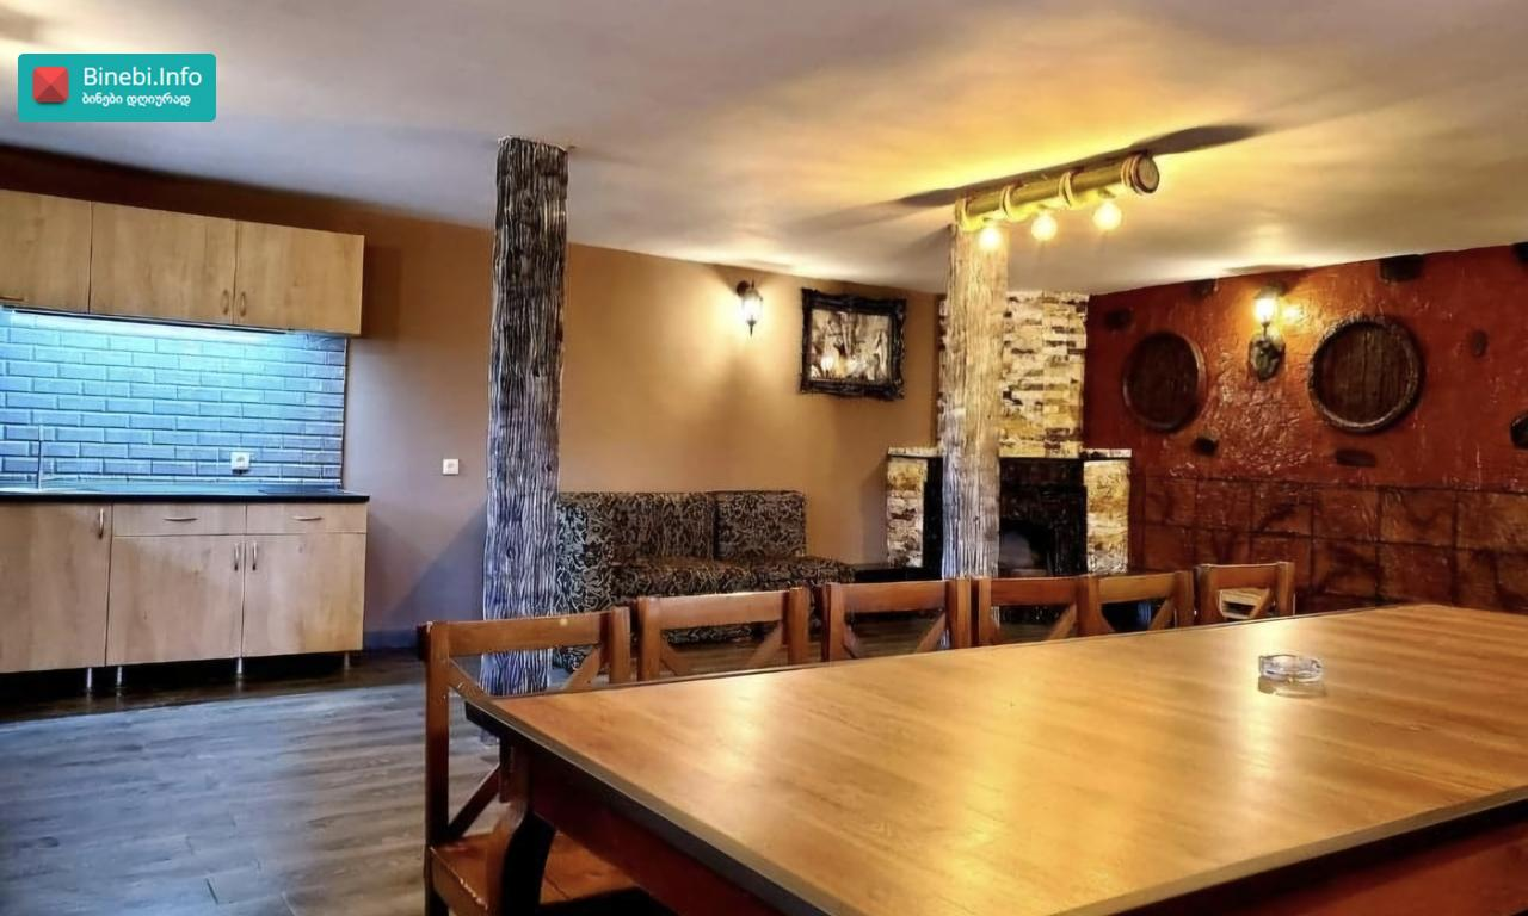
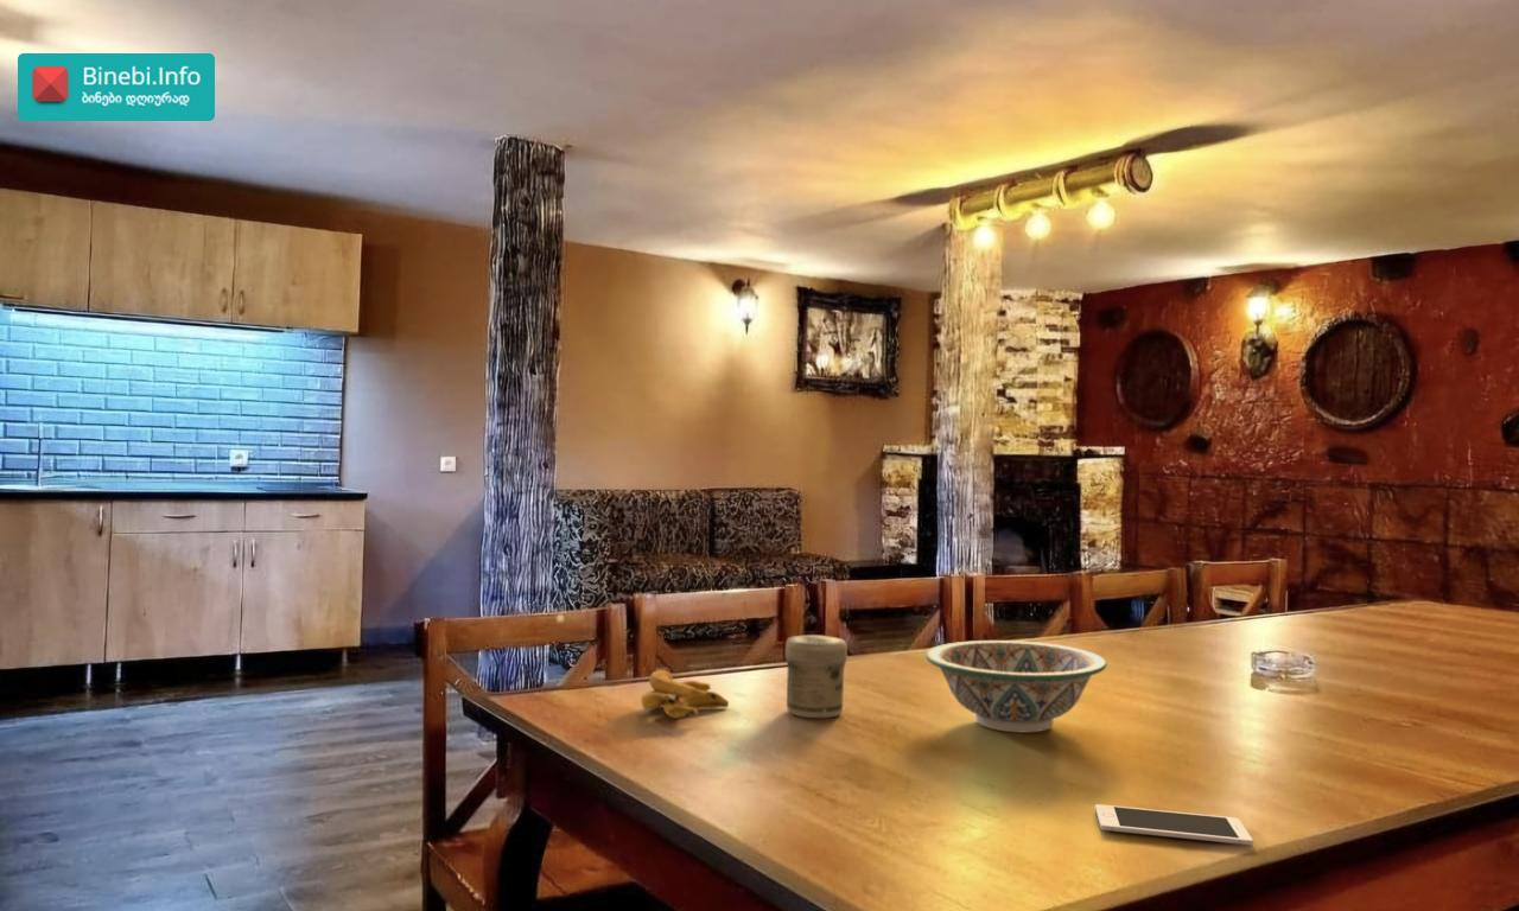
+ cell phone [1094,803,1254,847]
+ jar [784,633,849,719]
+ banana [640,669,730,719]
+ decorative bowl [924,639,1107,733]
